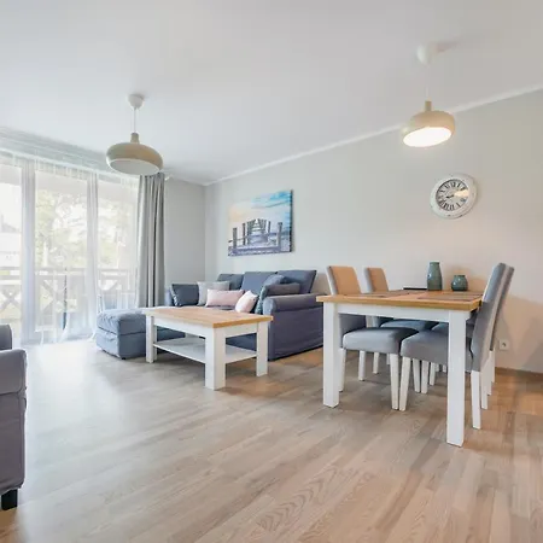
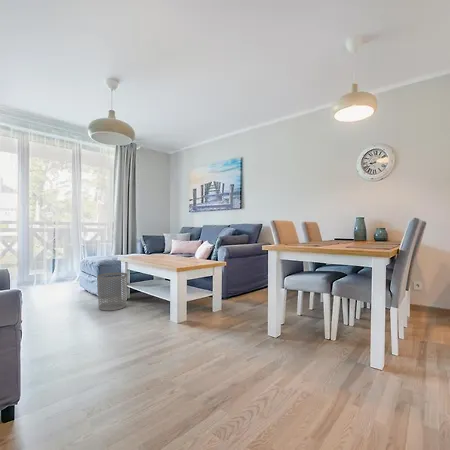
+ waste bin [96,271,128,312]
